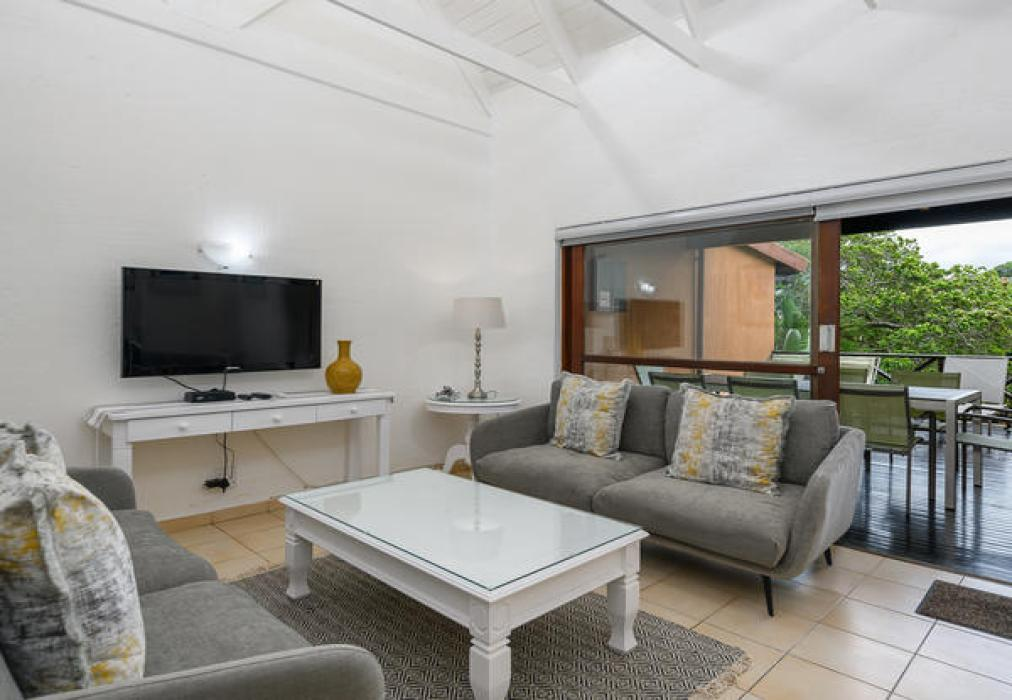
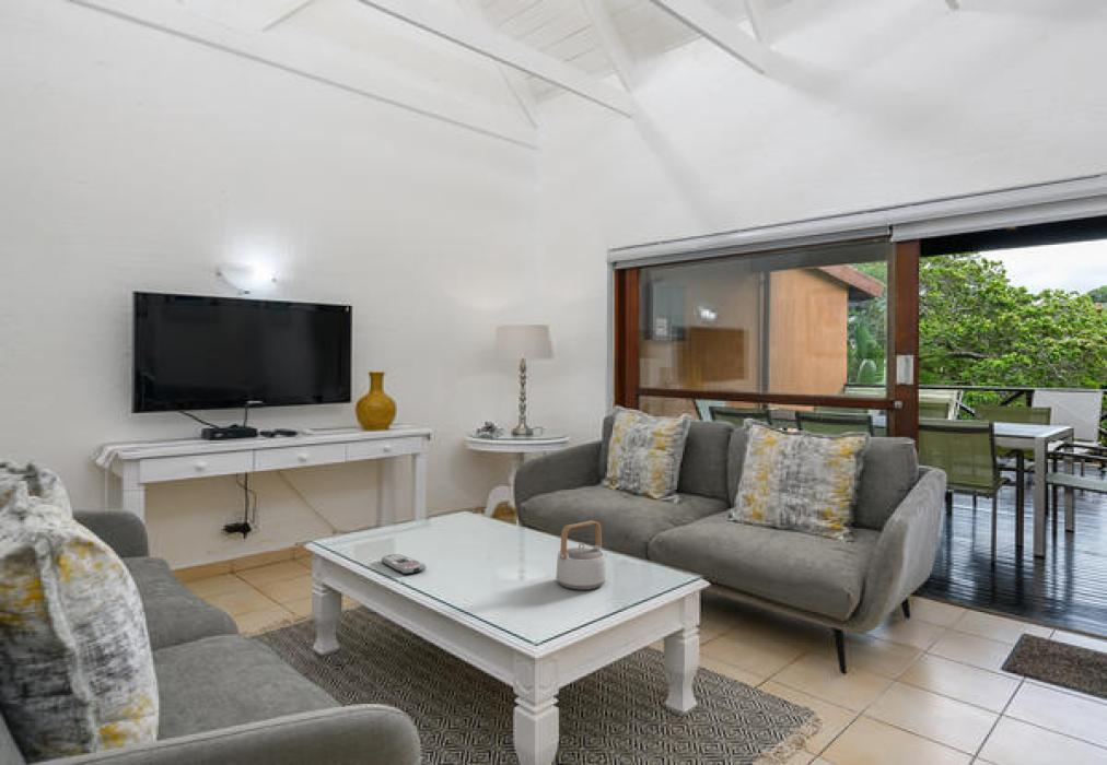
+ remote control [381,553,427,575]
+ teapot [556,519,609,591]
